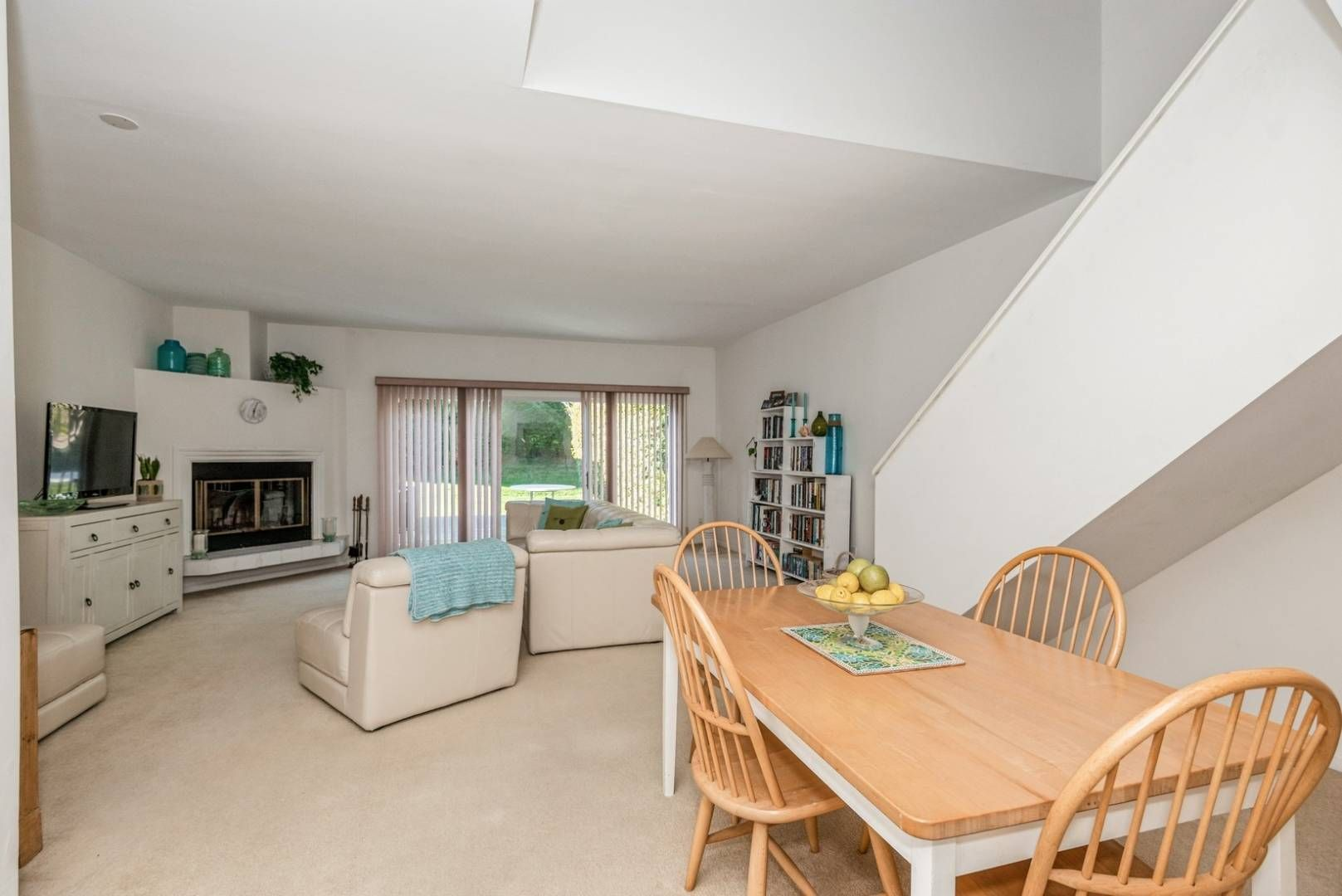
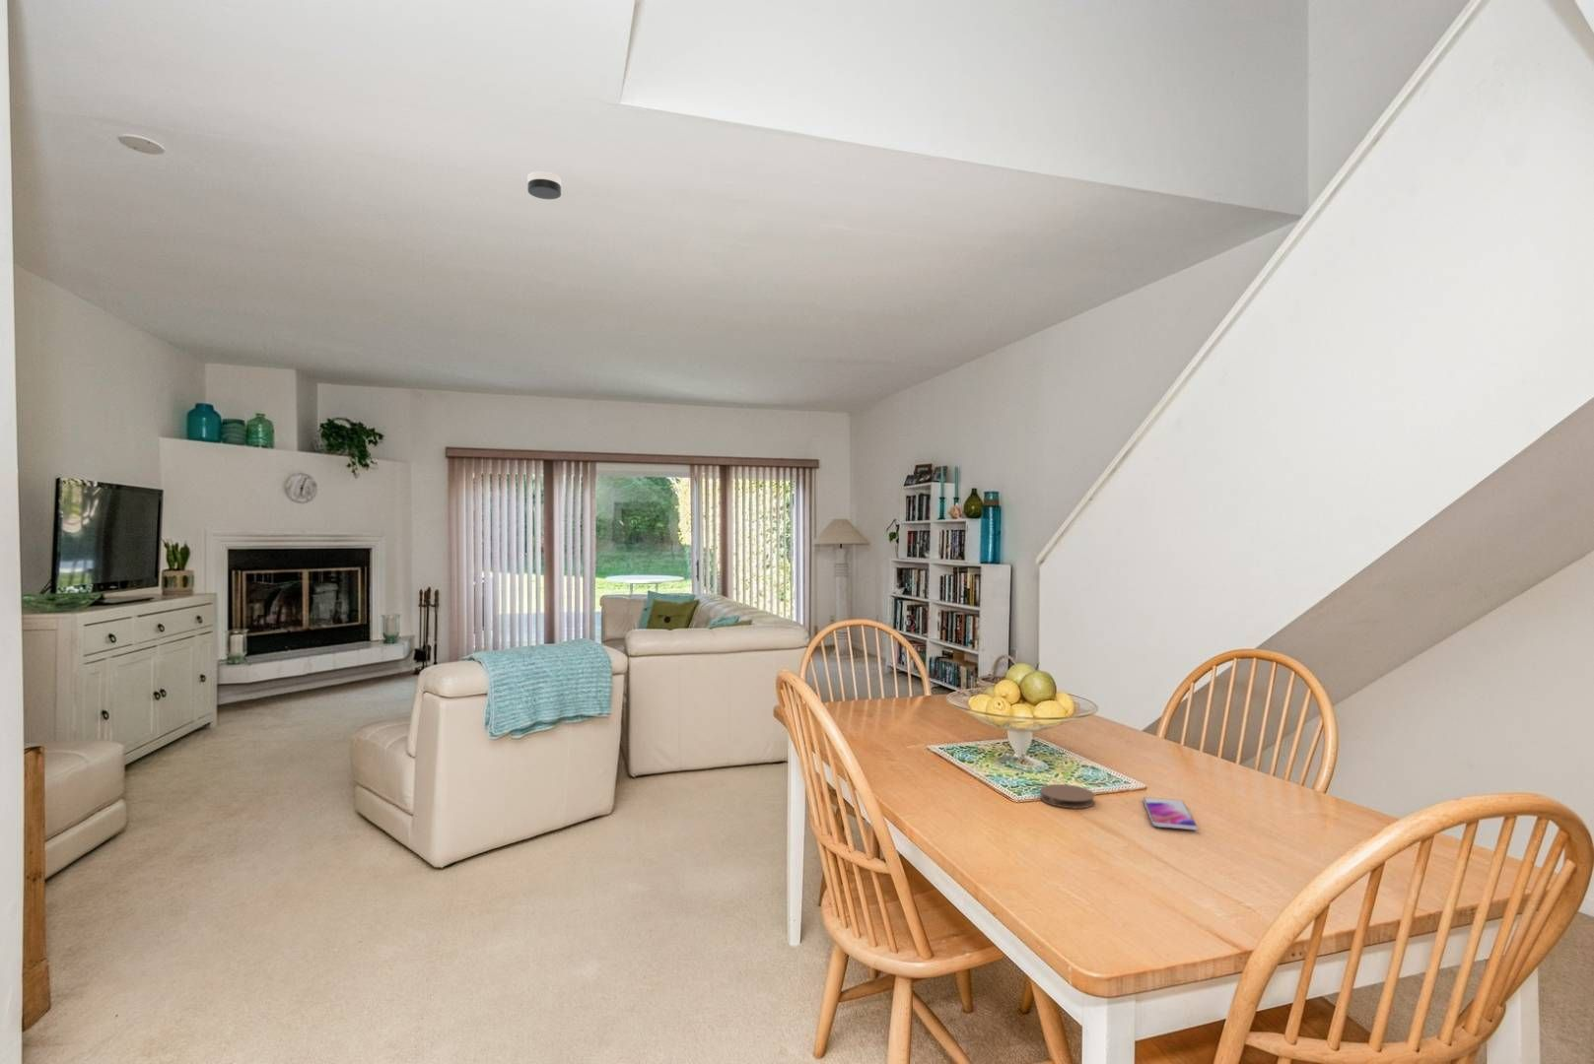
+ smoke detector [526,171,562,200]
+ coaster [1039,784,1096,809]
+ smartphone [1141,796,1198,830]
